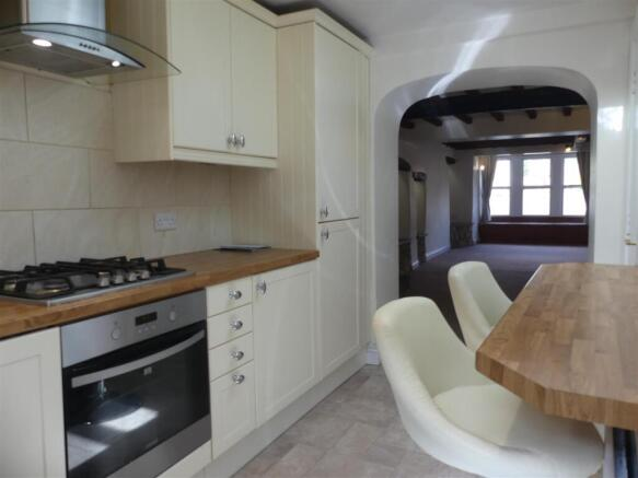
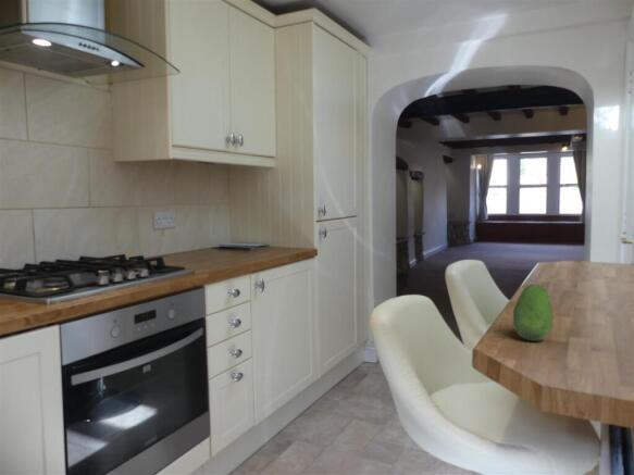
+ fruit [512,284,554,342]
